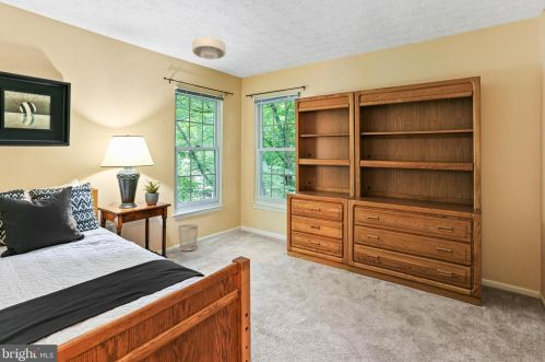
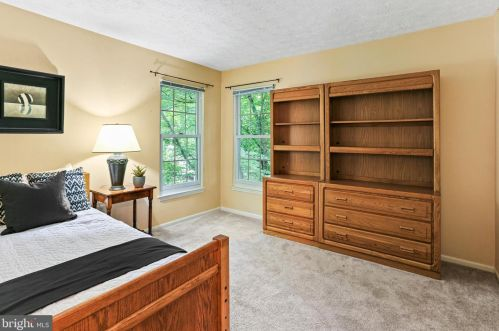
- ceiling light [191,35,227,60]
- wastebasket [177,223,199,252]
